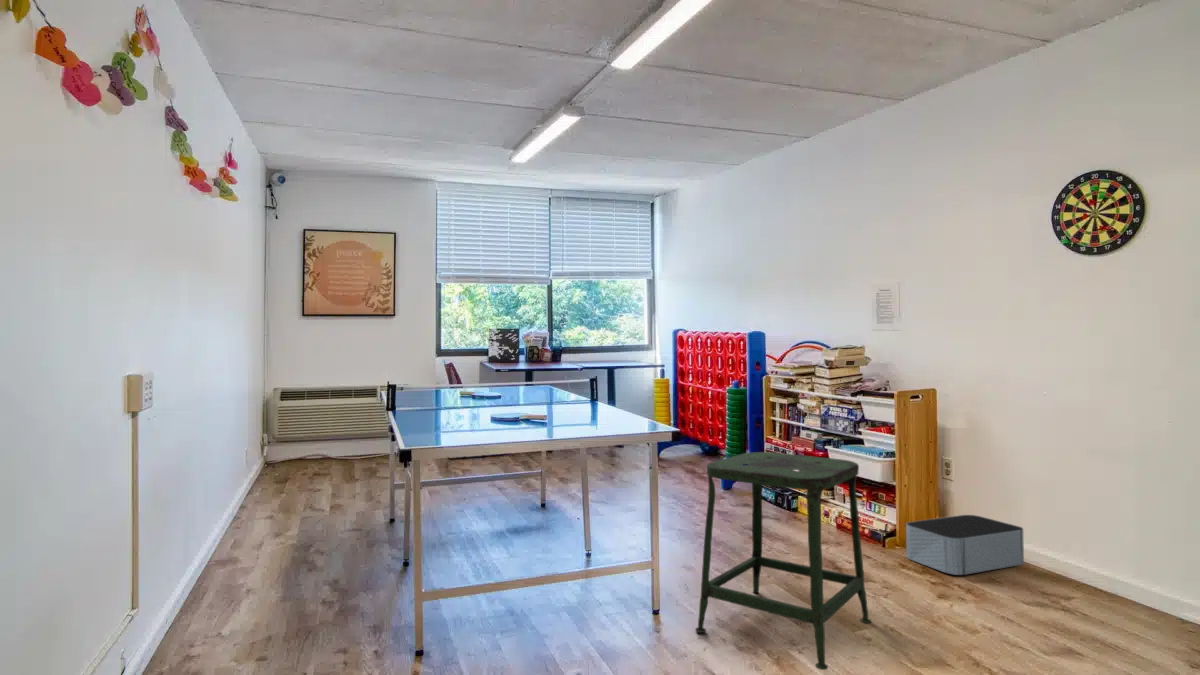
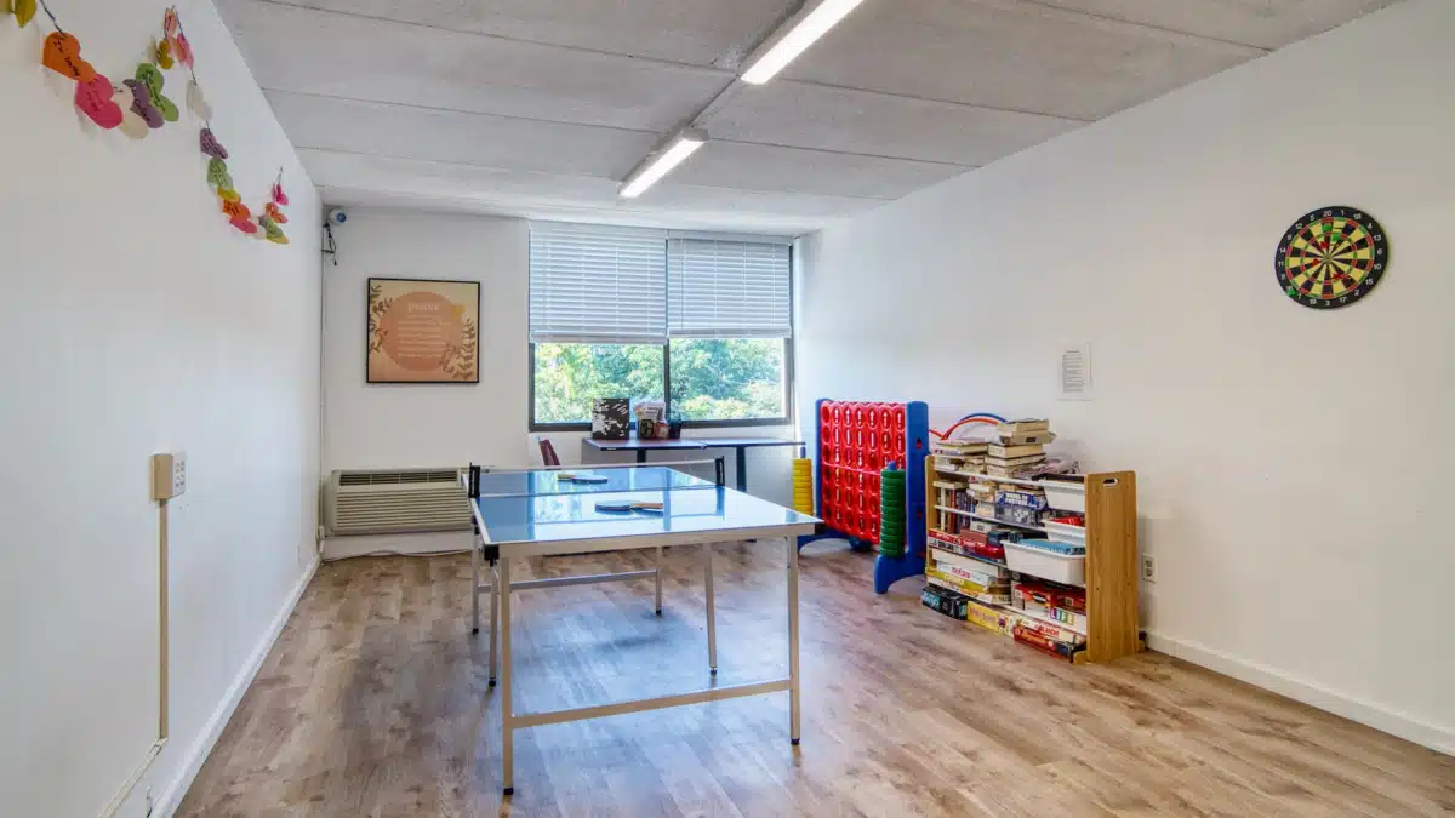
- stool [695,451,872,671]
- storage bin [905,514,1025,576]
